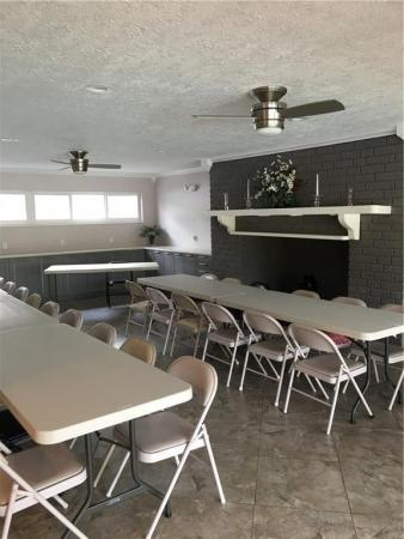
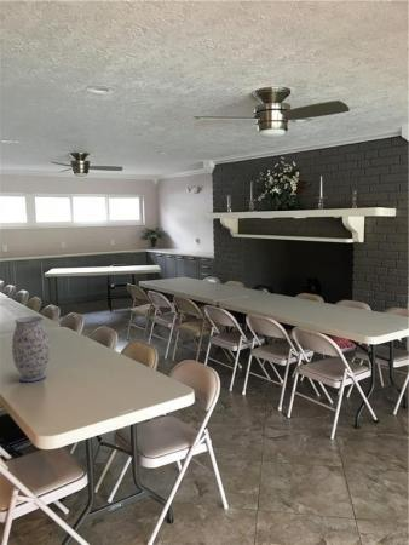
+ vase [11,316,51,383]
